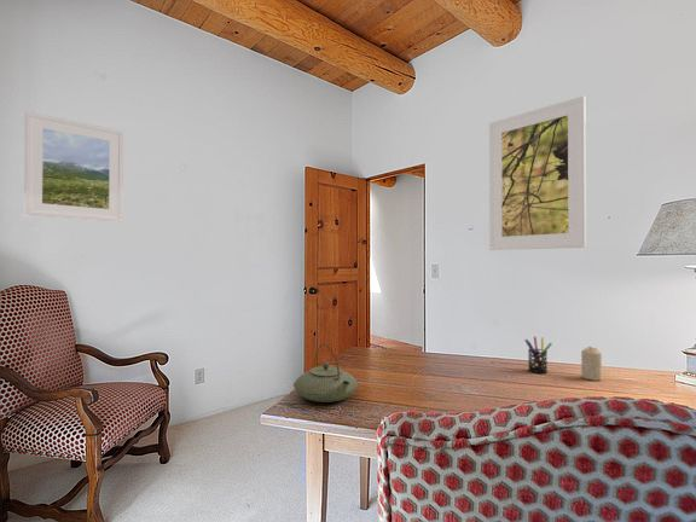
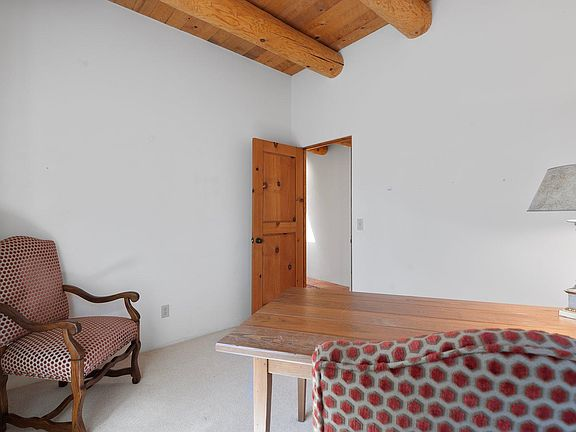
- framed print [488,94,587,251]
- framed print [23,110,124,224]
- pen holder [523,336,553,375]
- teapot [292,343,360,404]
- candle [580,346,603,382]
